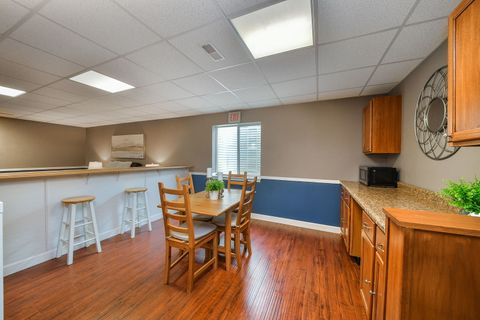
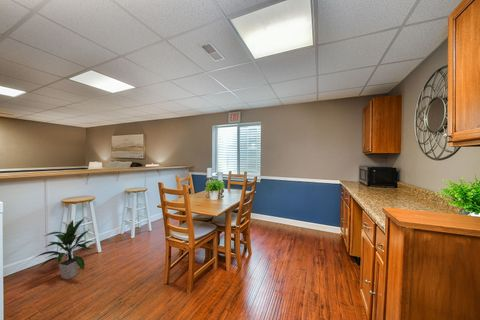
+ indoor plant [33,217,93,280]
